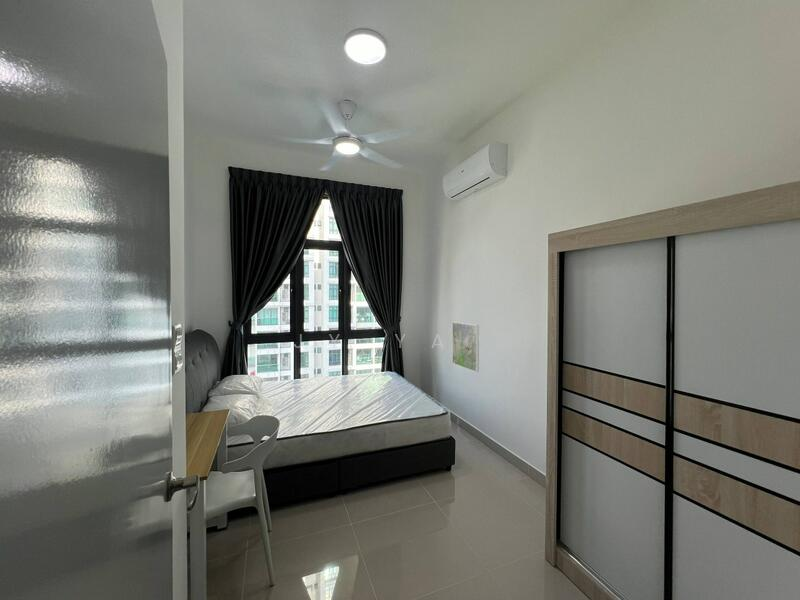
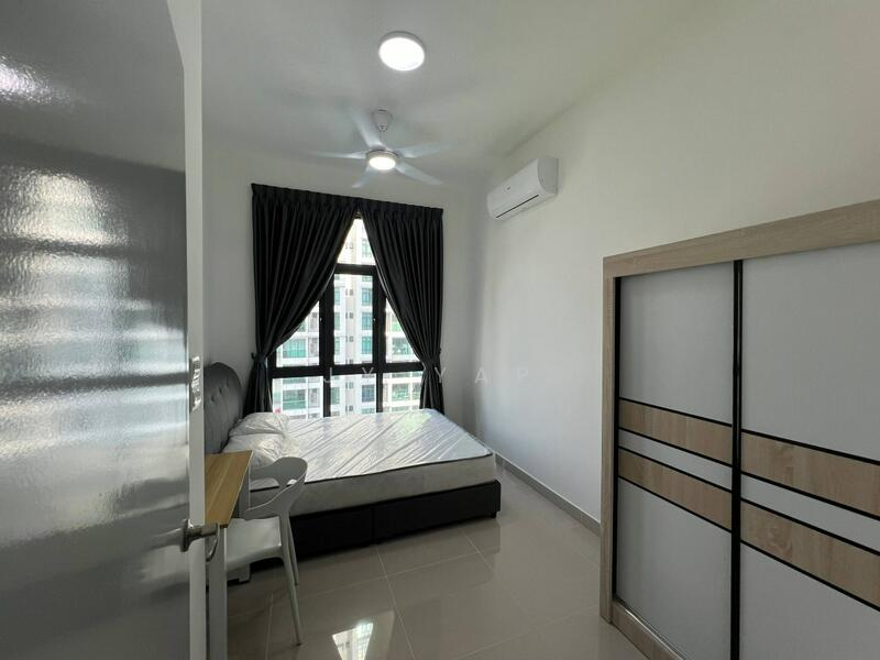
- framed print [451,321,480,373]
